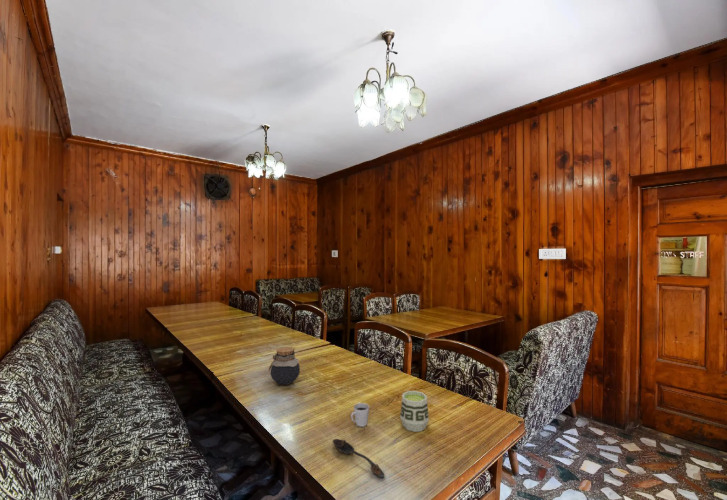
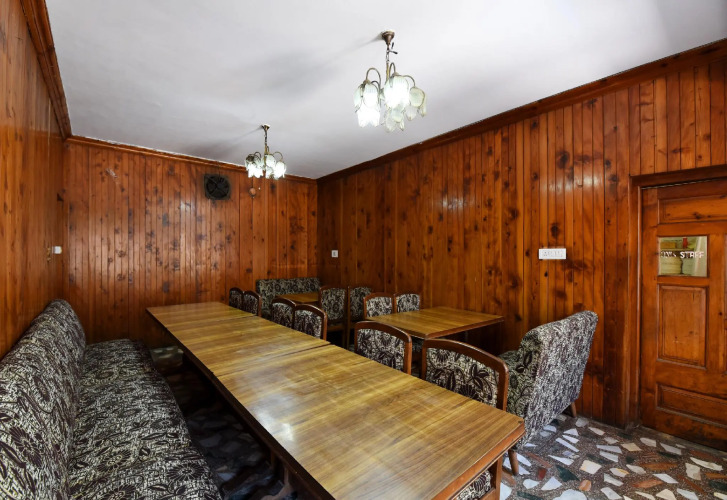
- cup [350,401,370,428]
- cup [399,390,430,433]
- spoon [332,438,385,479]
- jar [268,346,301,386]
